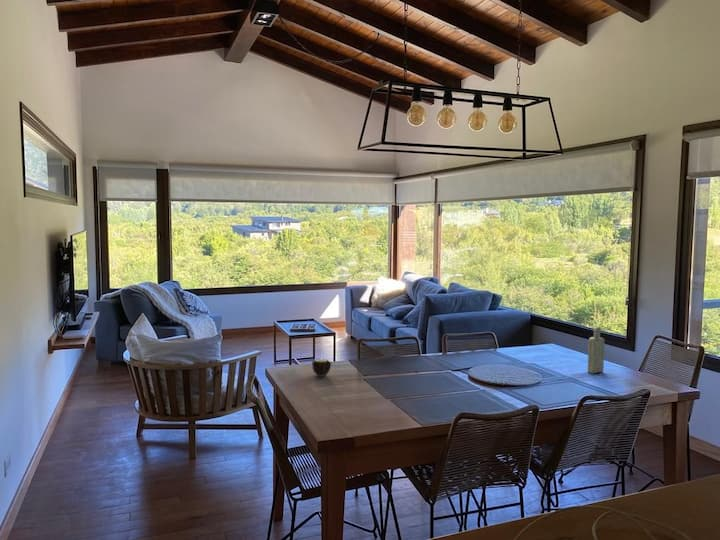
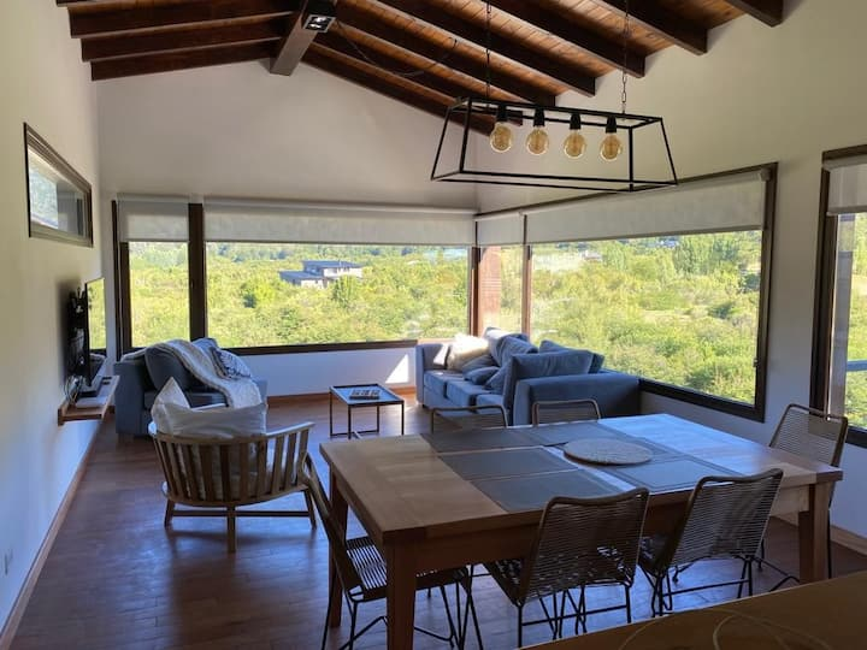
- bottle [586,326,605,374]
- candle [311,358,332,377]
